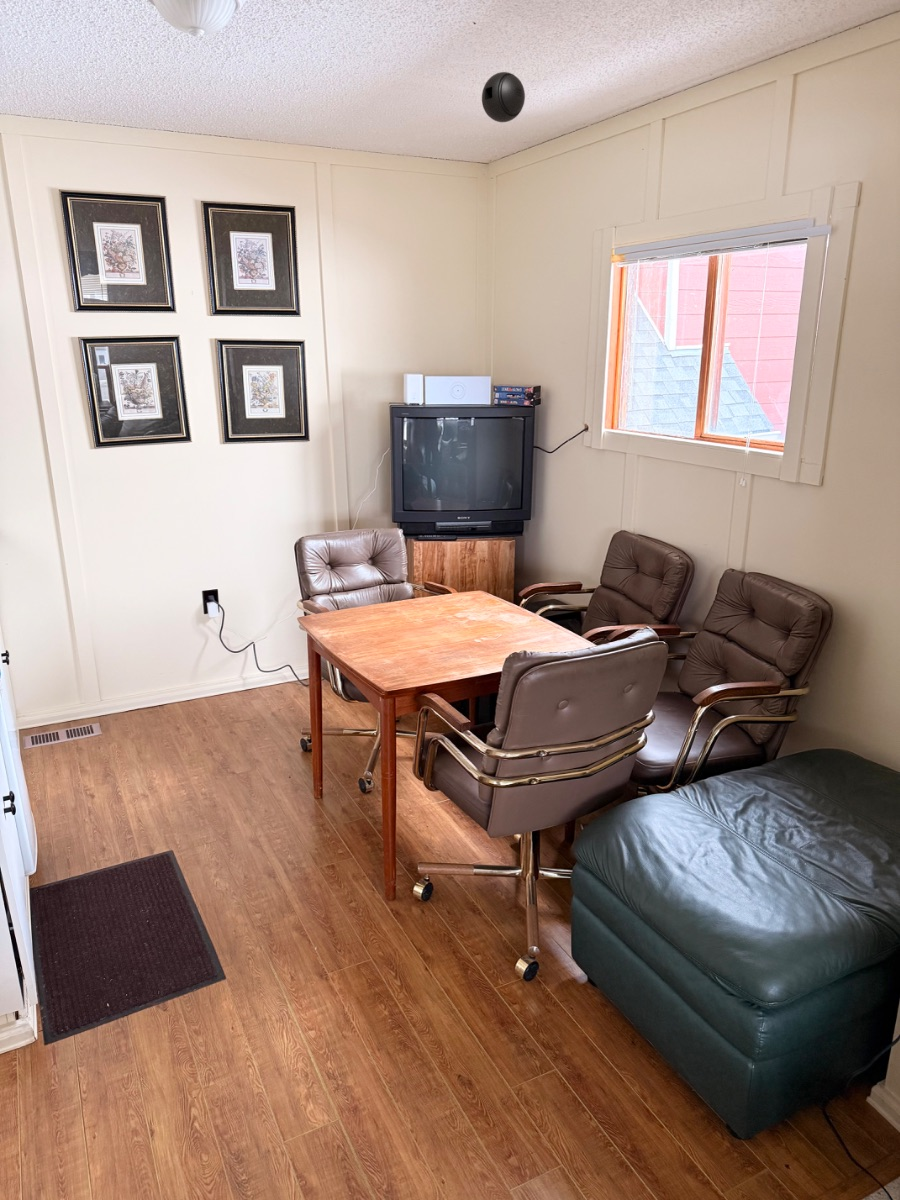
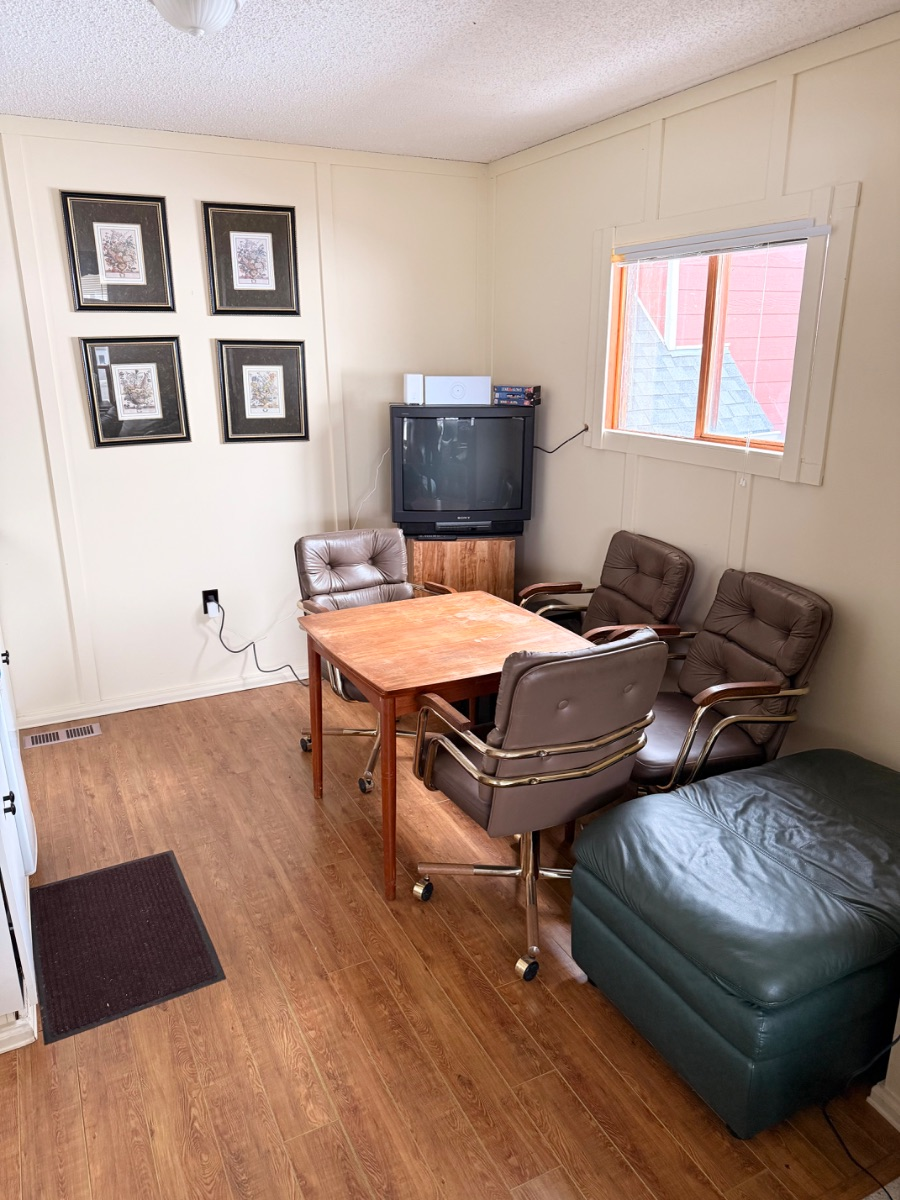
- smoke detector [481,71,526,123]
